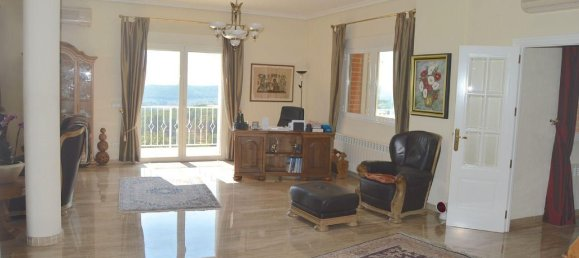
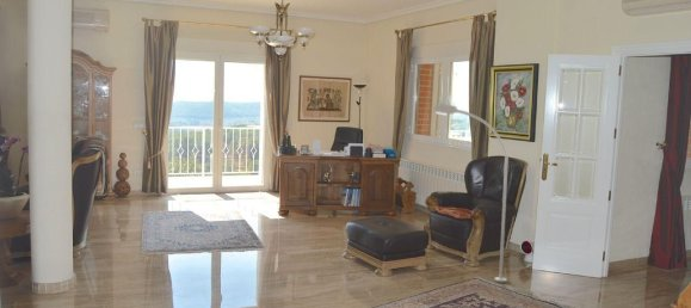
+ floor lamp [432,103,510,284]
